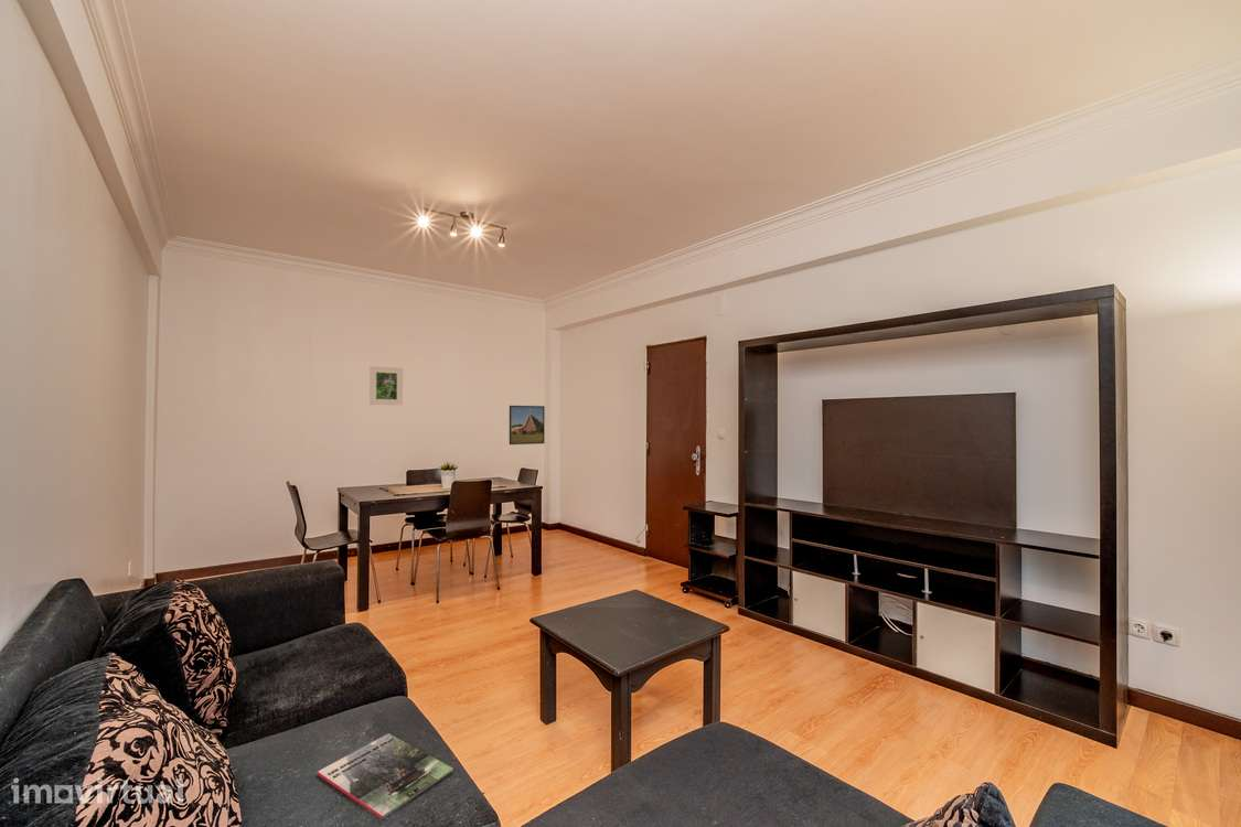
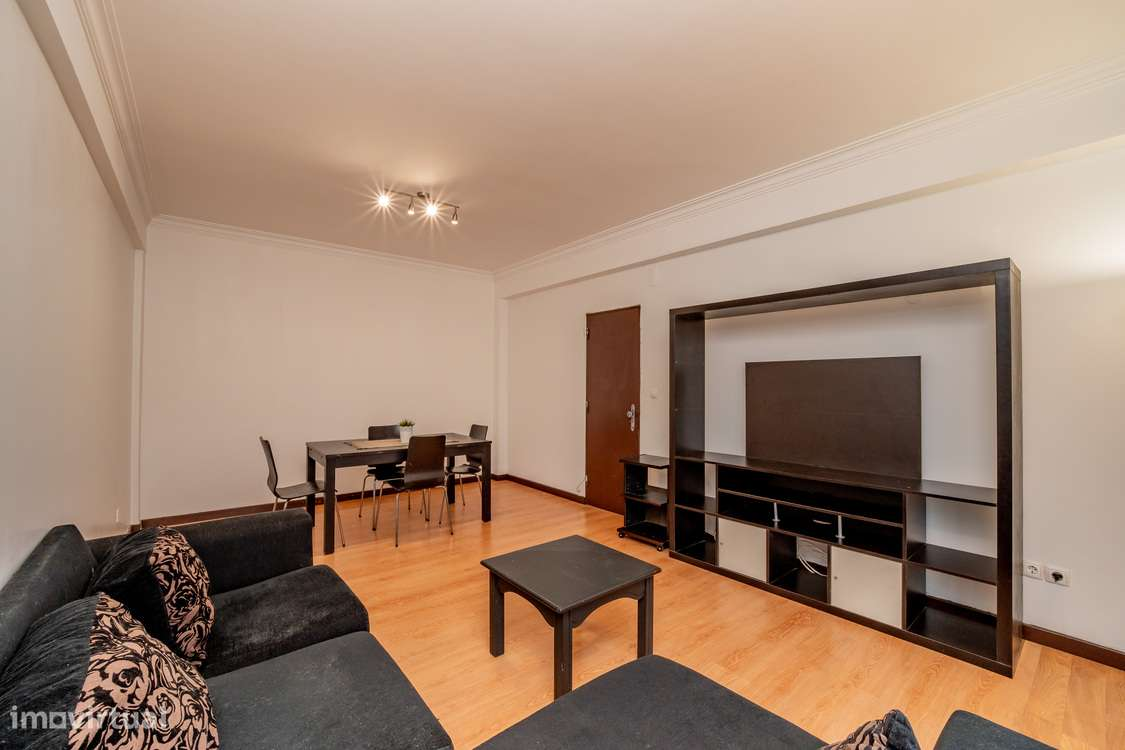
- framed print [509,405,546,445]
- magazine [315,732,454,820]
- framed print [368,365,404,406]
